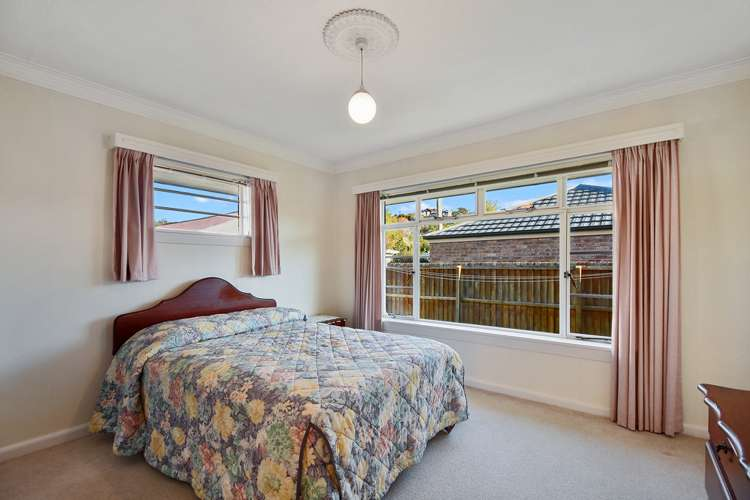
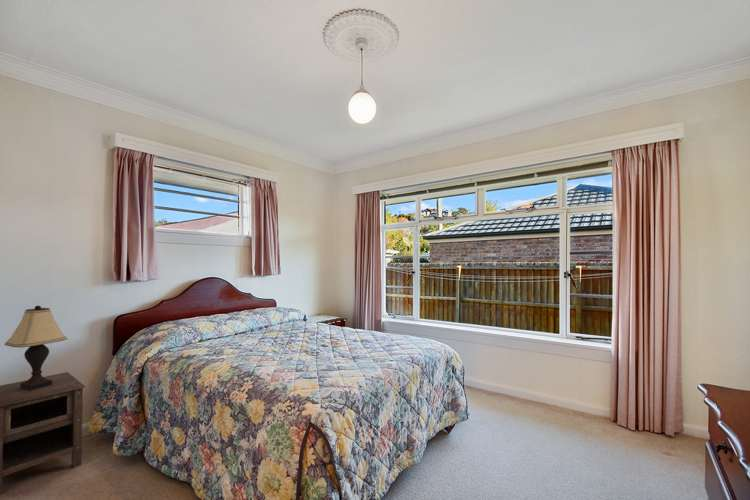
+ lamp [3,305,69,391]
+ nightstand [0,371,86,496]
